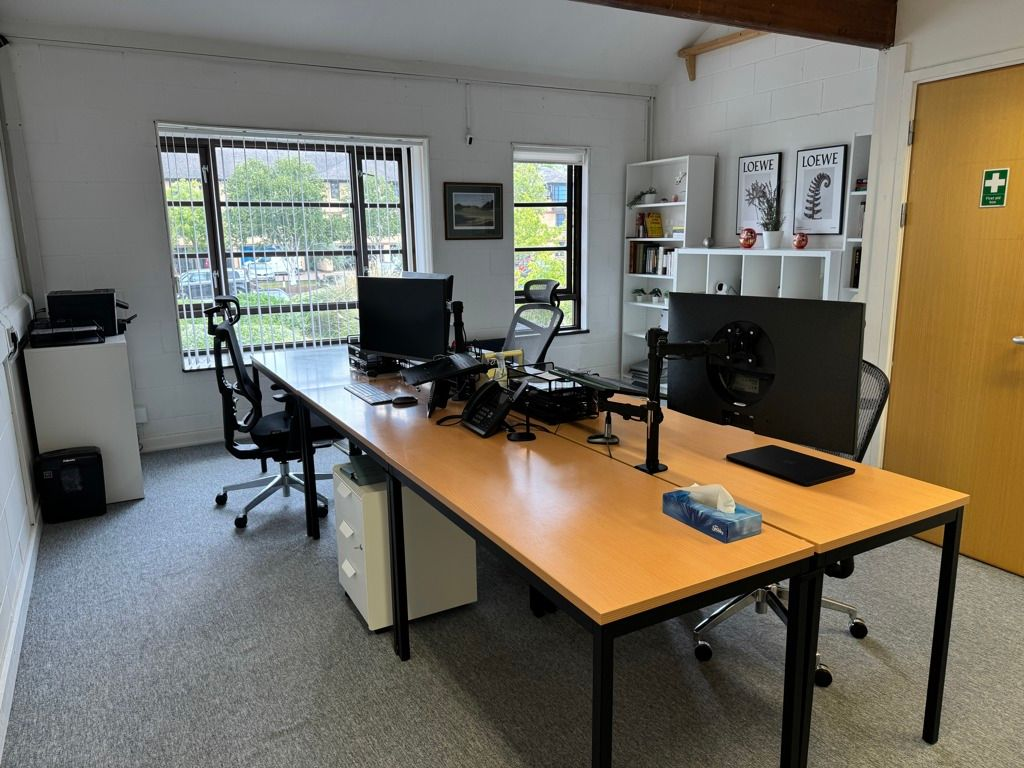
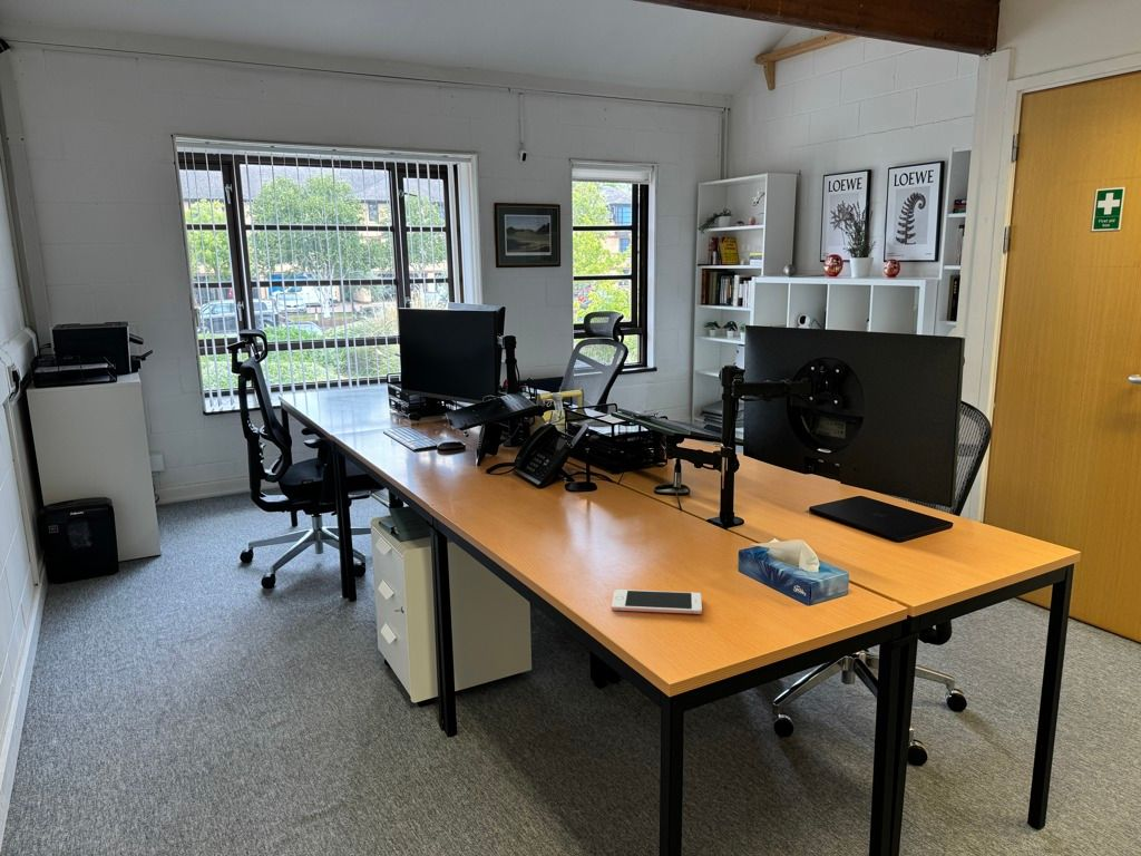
+ cell phone [611,588,703,615]
